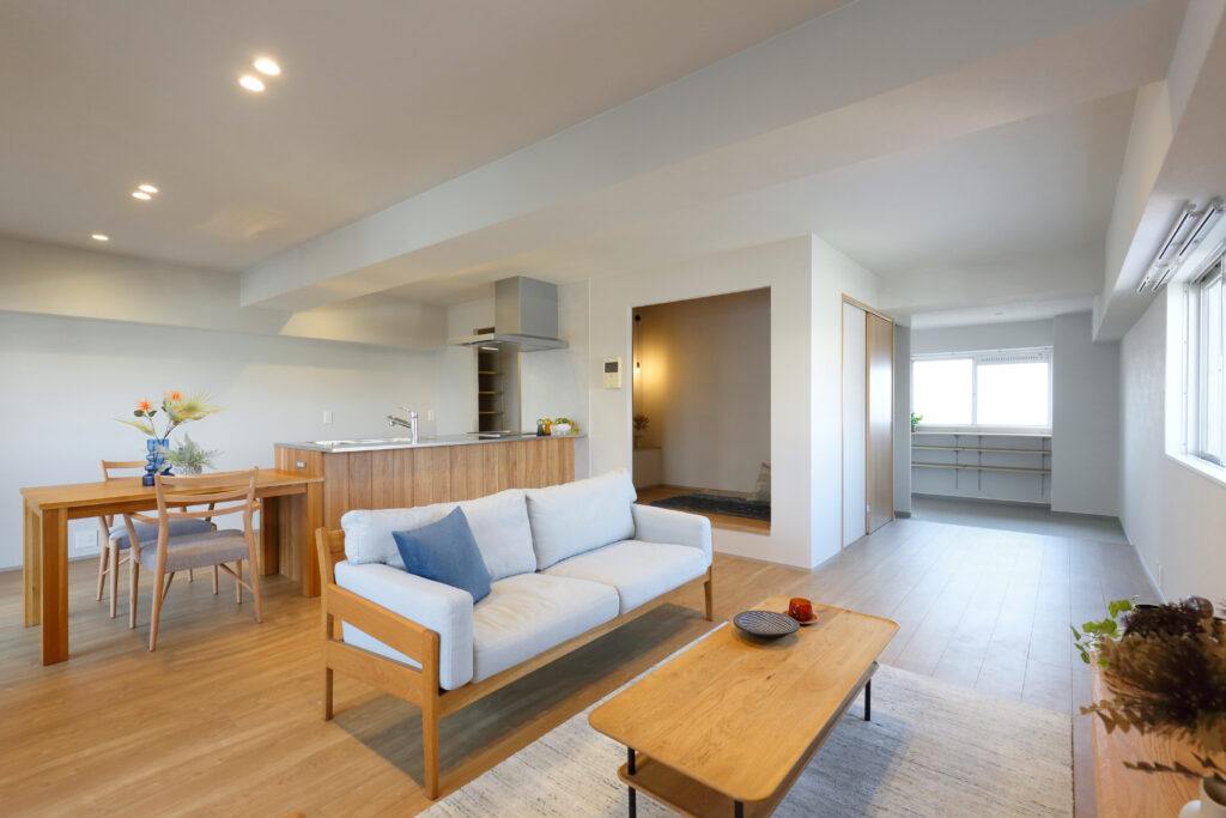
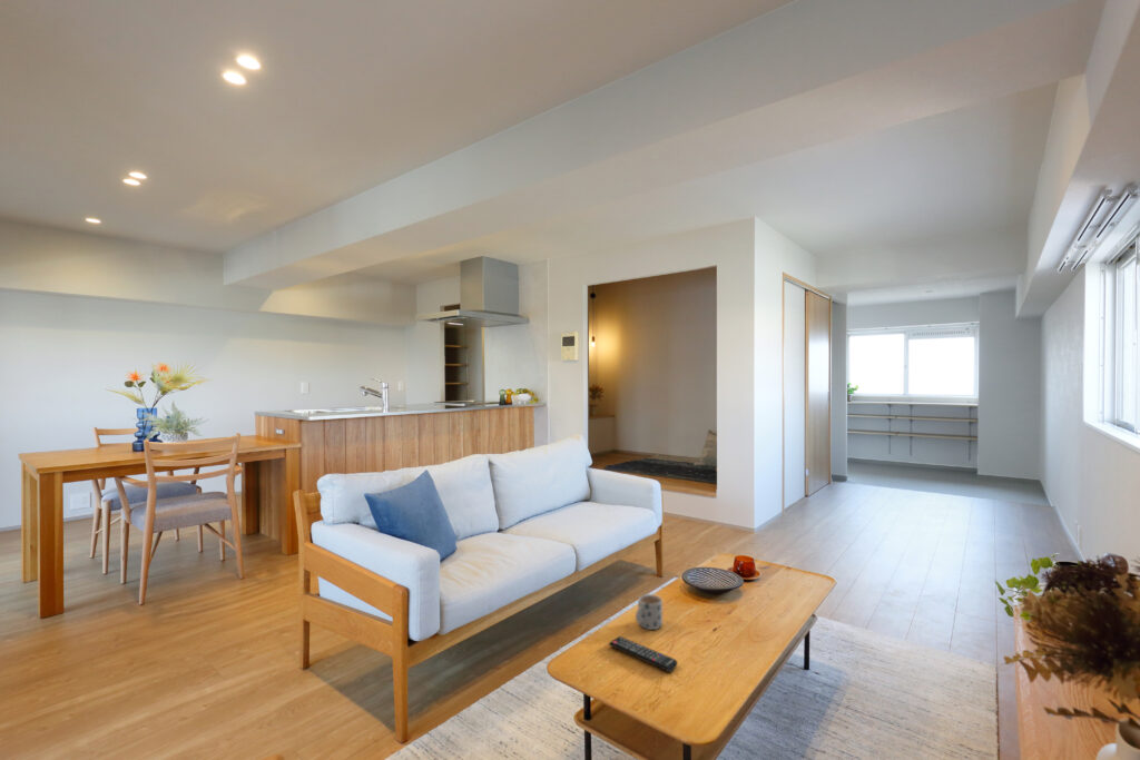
+ mug [635,593,664,631]
+ remote control [608,635,679,673]
